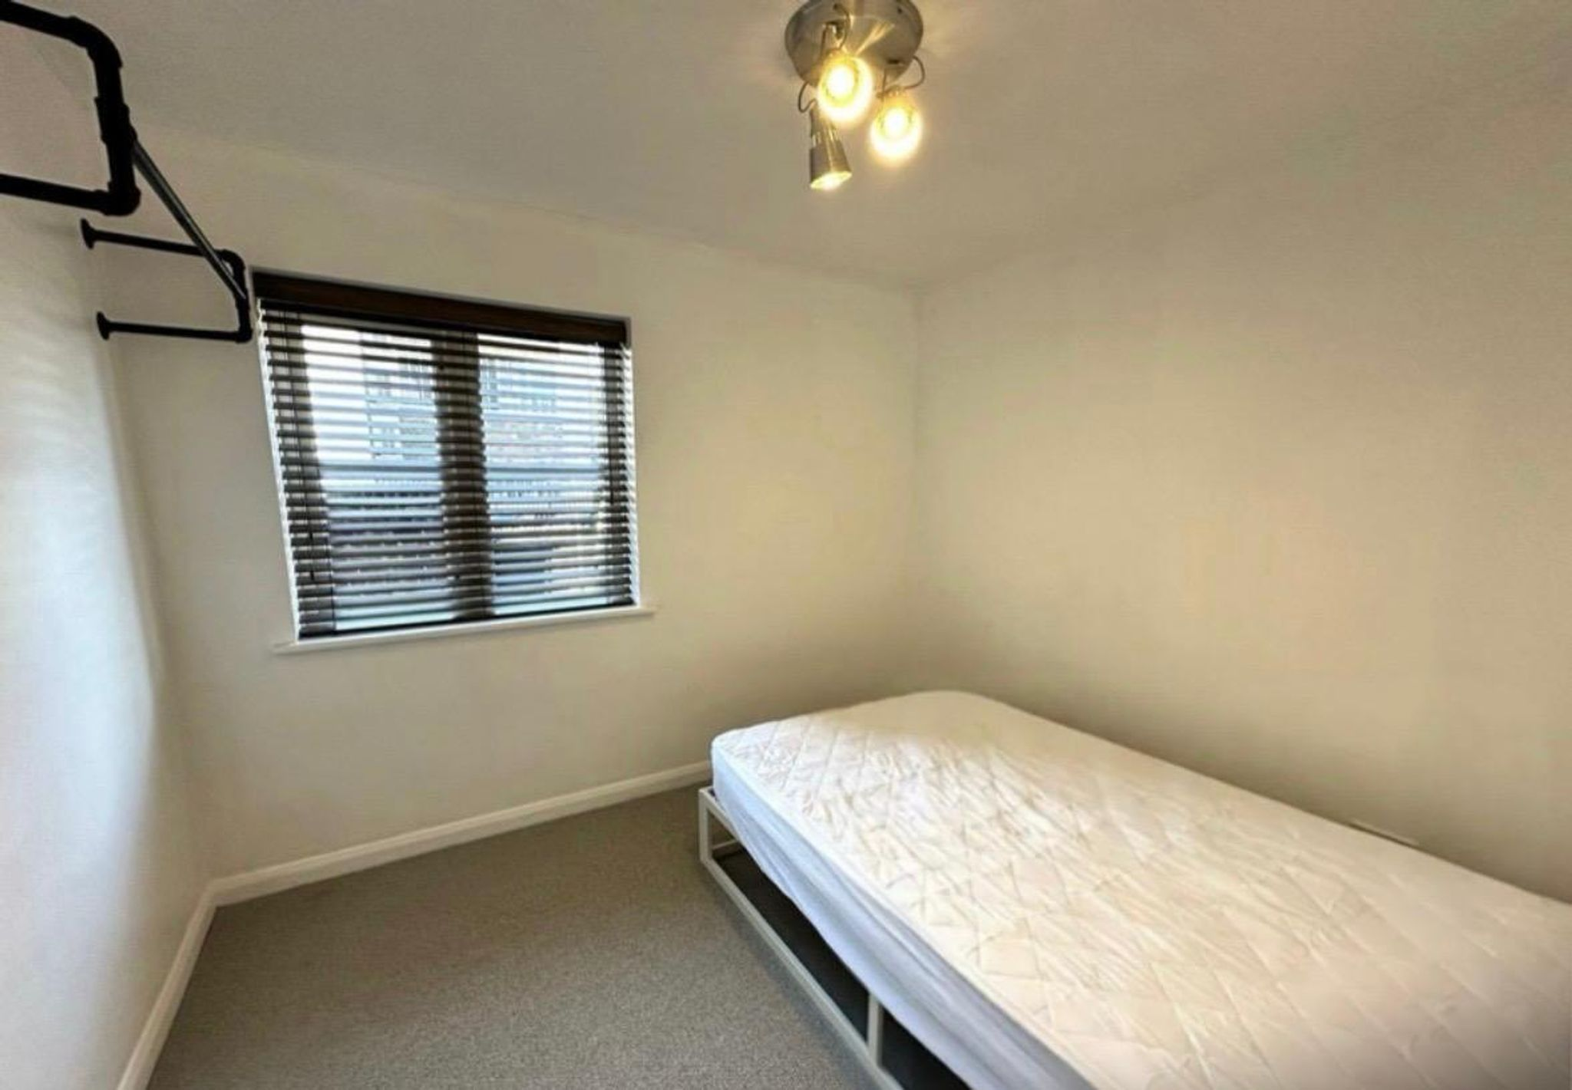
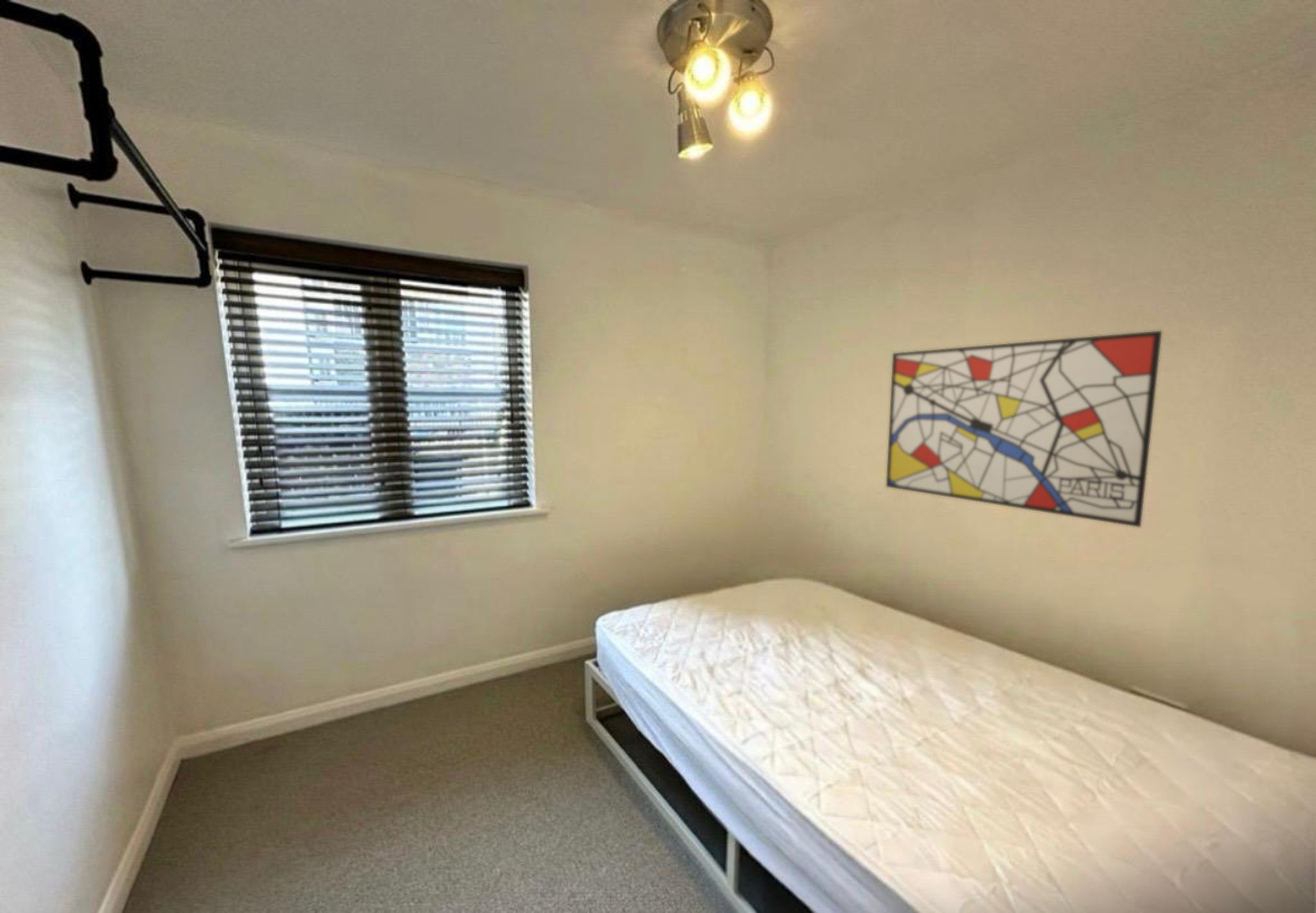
+ wall art [885,330,1162,528]
